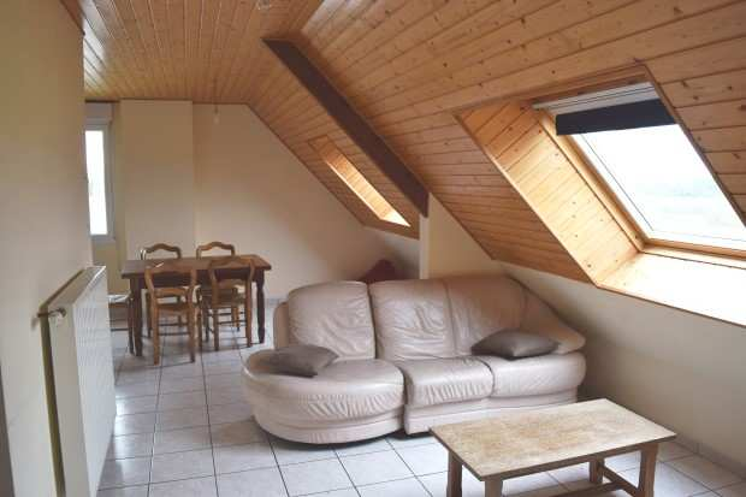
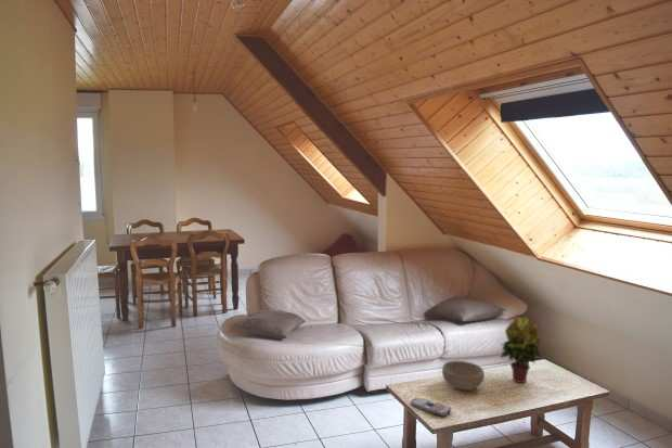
+ remote control [409,397,452,418]
+ potted plant [500,315,545,384]
+ bowl [441,360,486,392]
